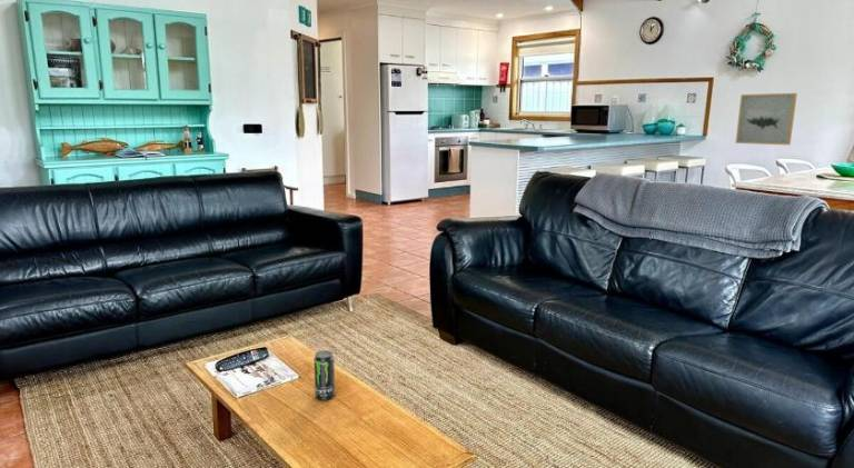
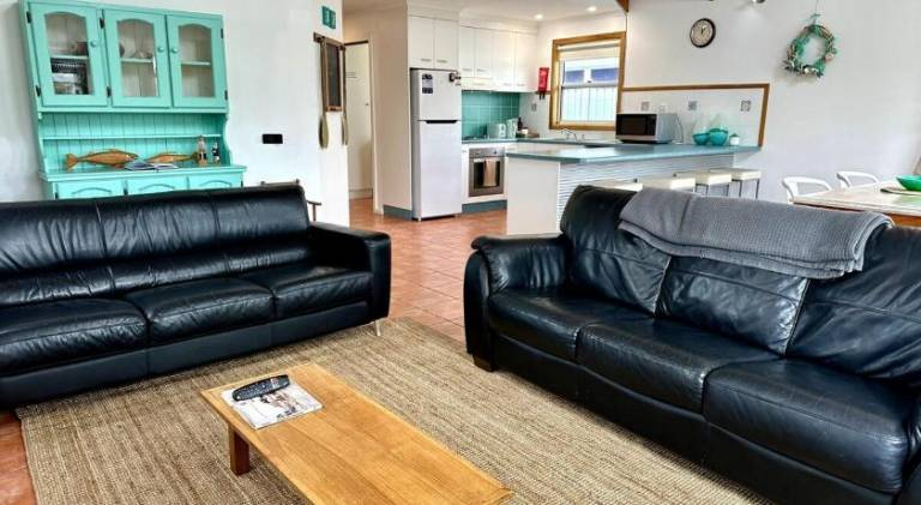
- beverage can [312,349,336,401]
- wall art [735,92,798,146]
